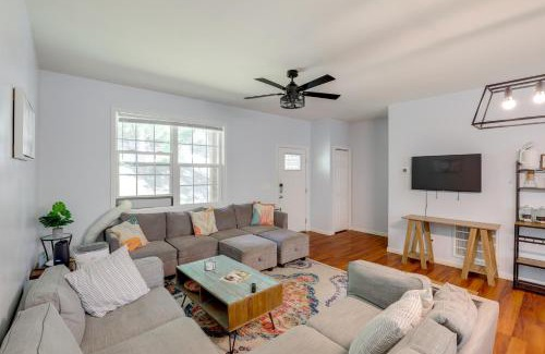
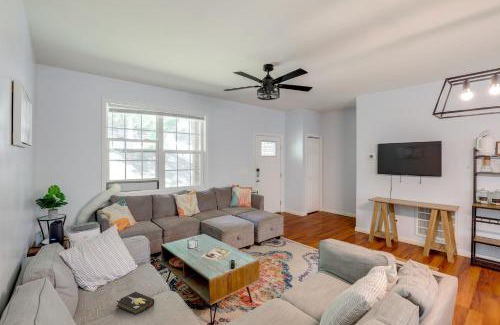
+ hardback book [115,291,155,316]
